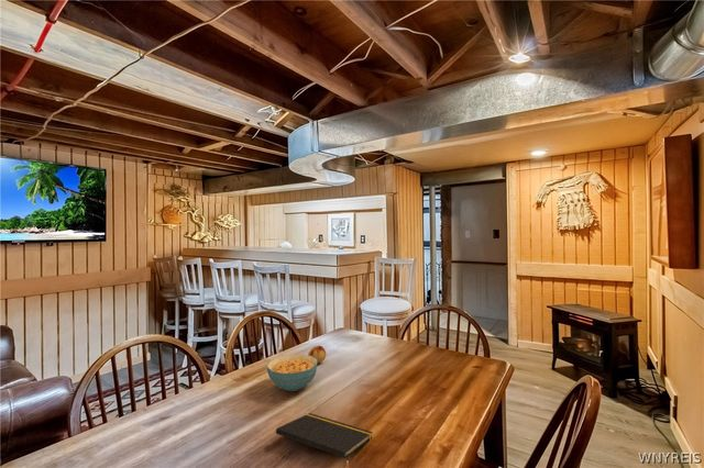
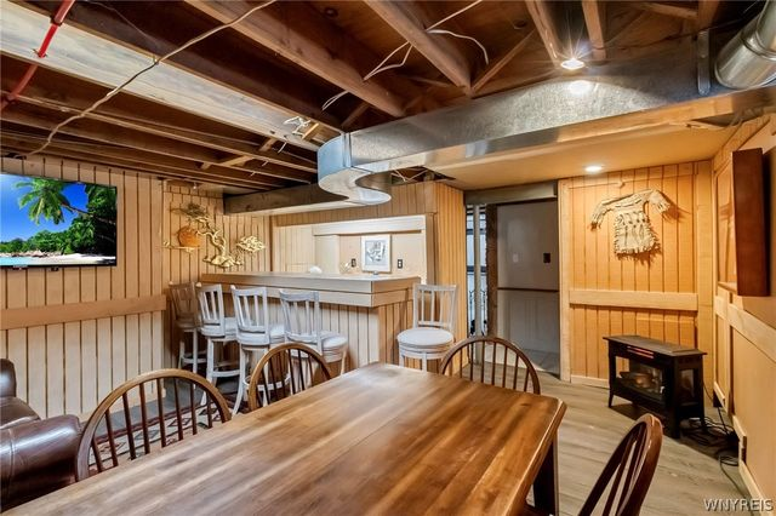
- cereal bowl [266,353,318,392]
- fruit [307,345,327,364]
- notepad [275,412,374,459]
